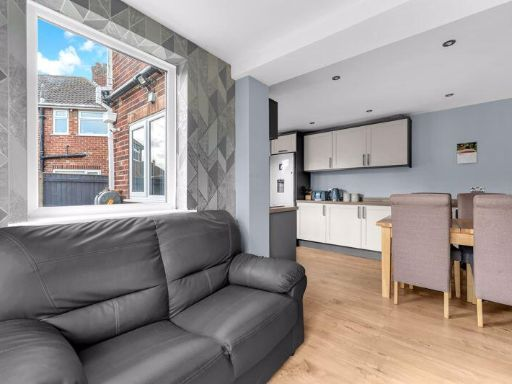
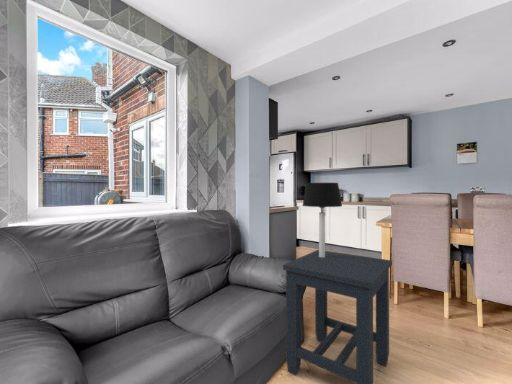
+ table lamp [301,182,343,257]
+ side table [282,249,393,384]
